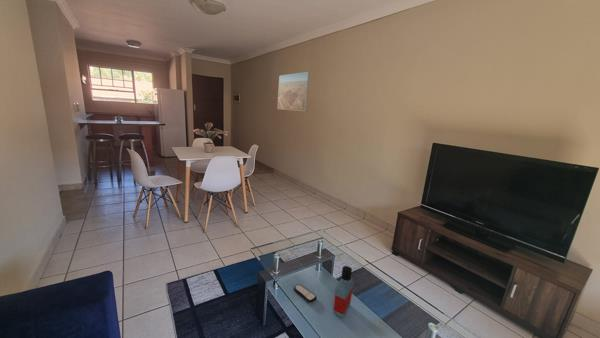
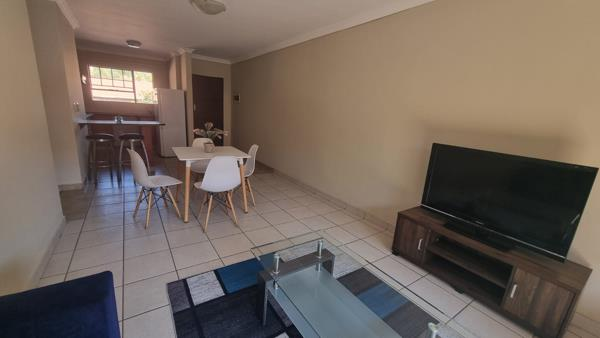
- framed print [276,71,310,112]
- remote control [293,284,318,304]
- bottle [332,265,355,318]
